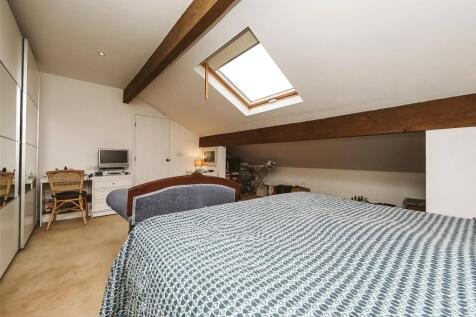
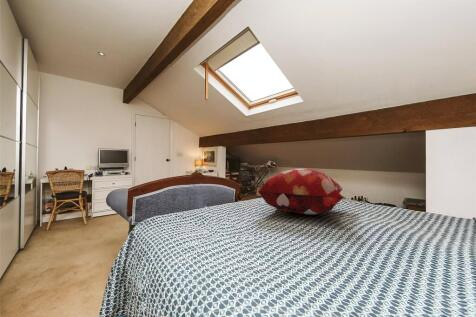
+ decorative pillow [257,168,346,215]
